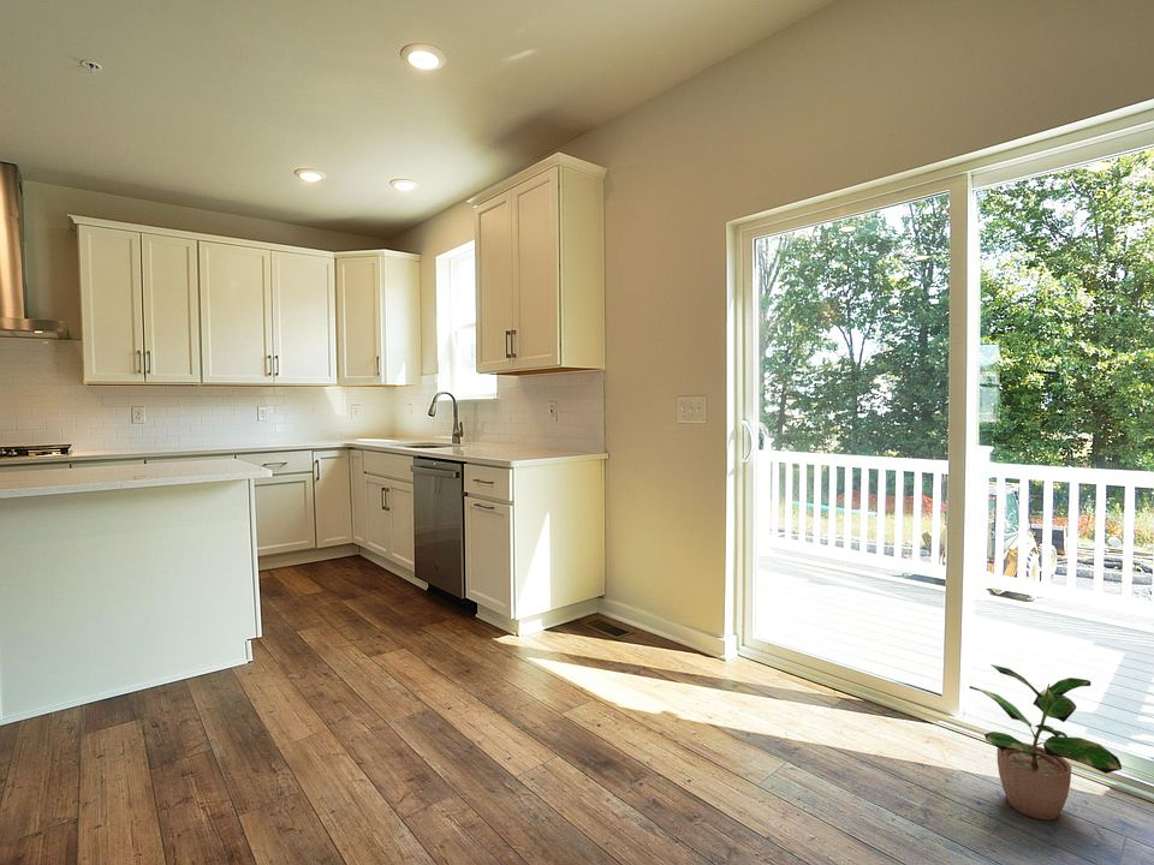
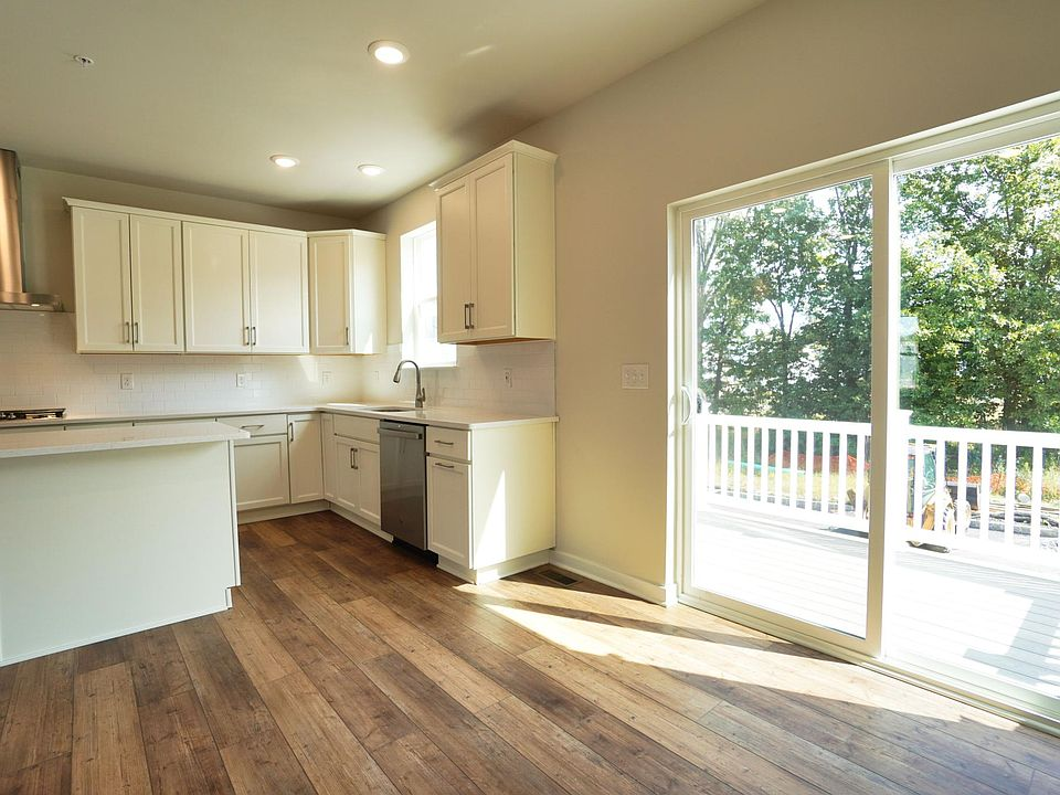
- potted plant [968,663,1123,821]
